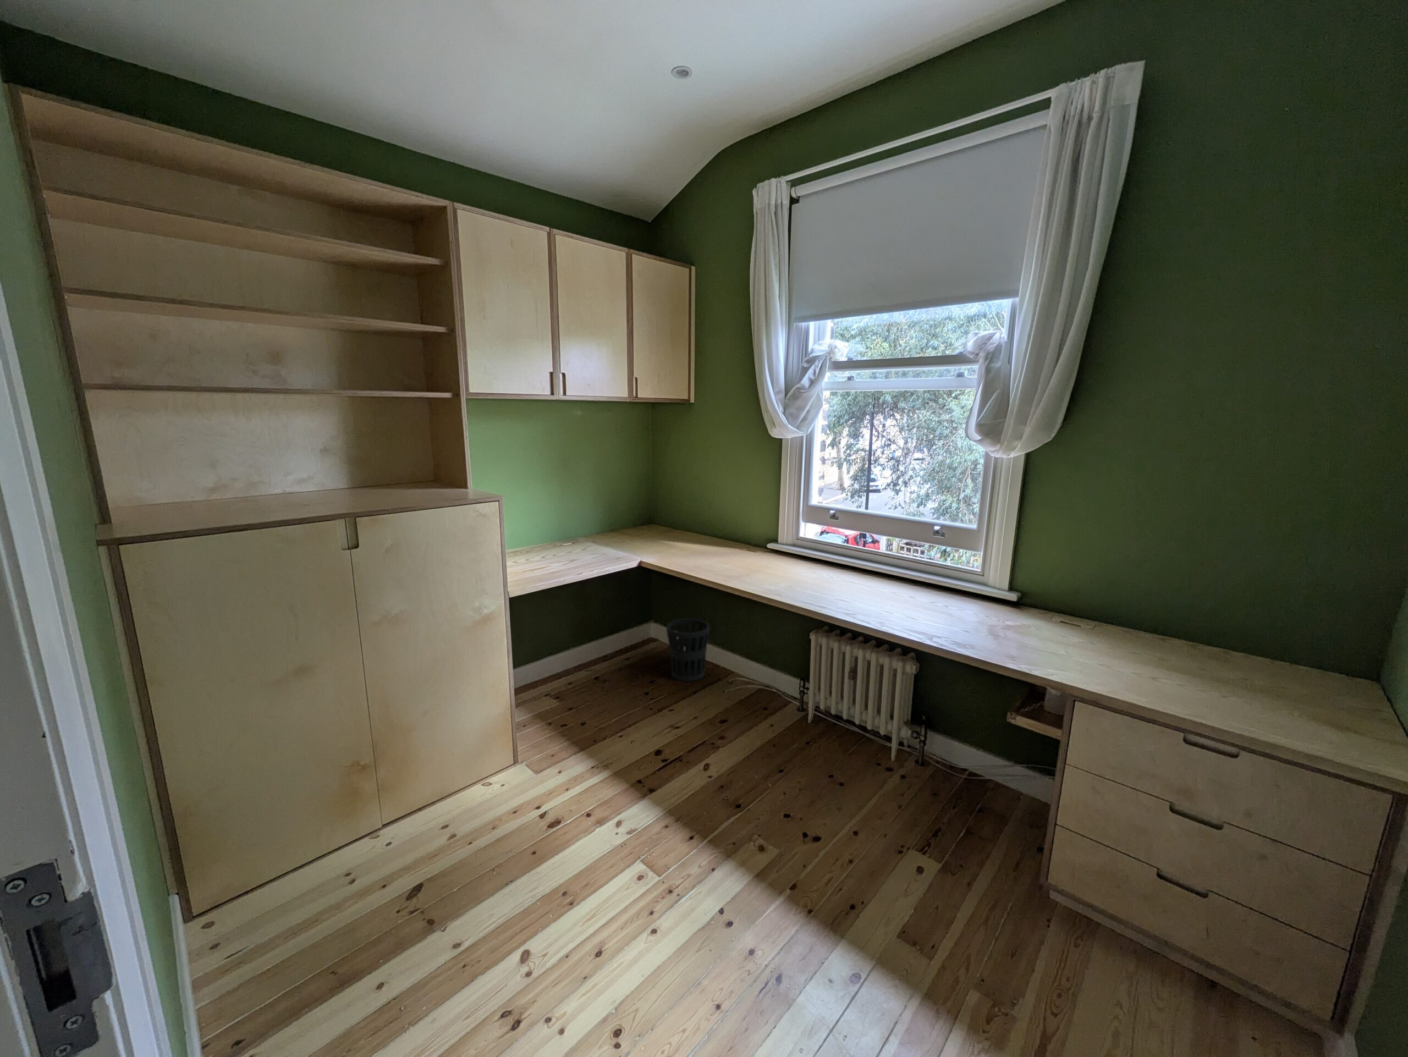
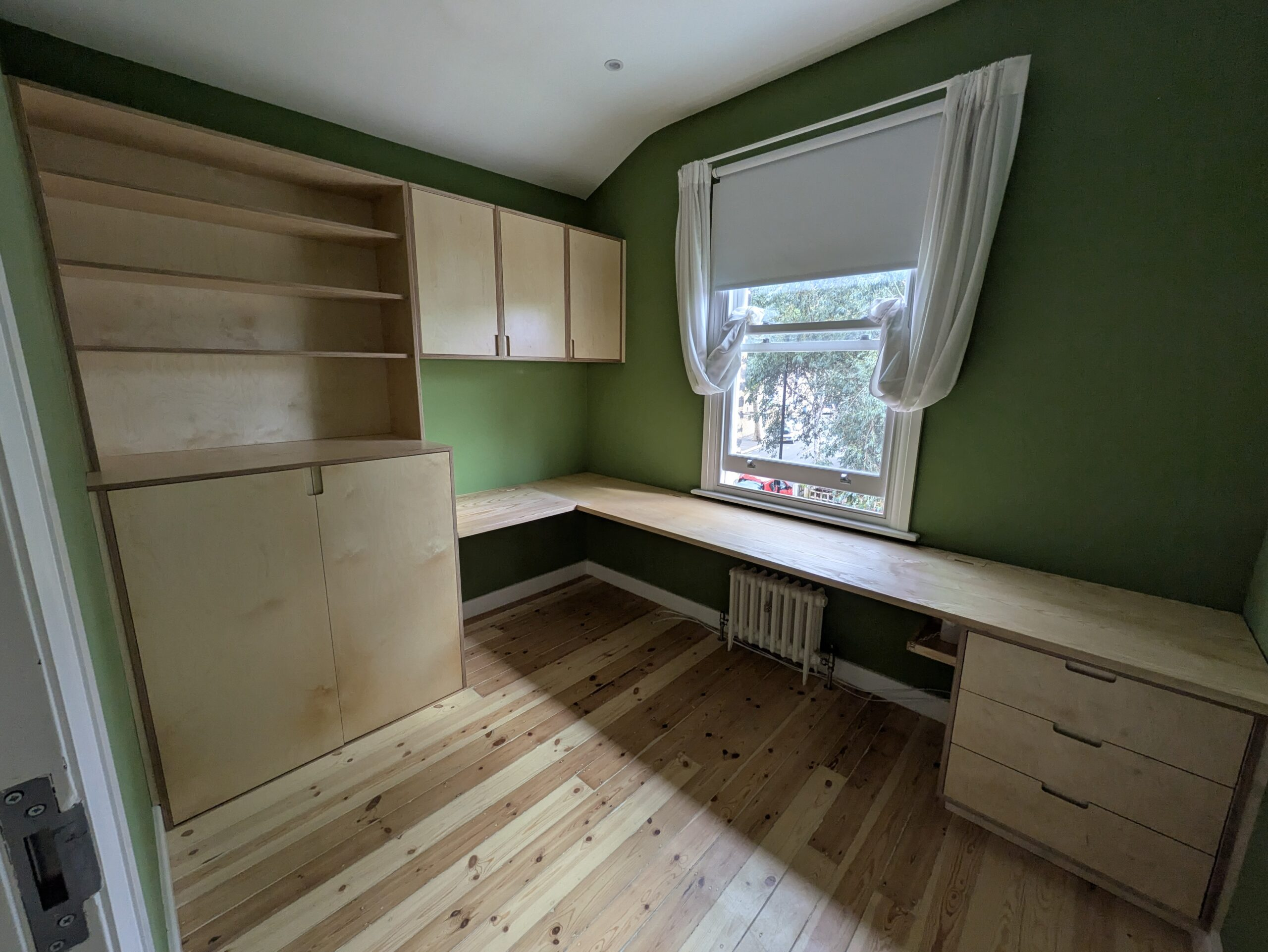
- wastebasket [666,617,710,682]
